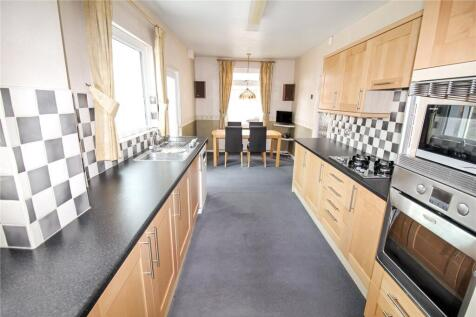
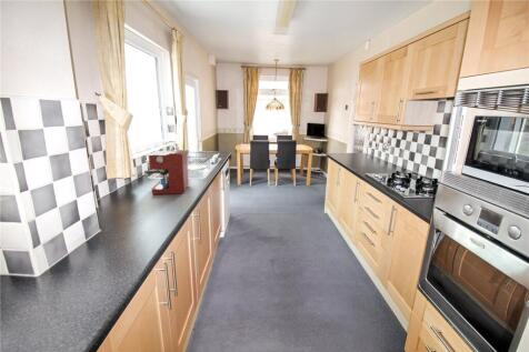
+ coffee maker [143,149,190,195]
